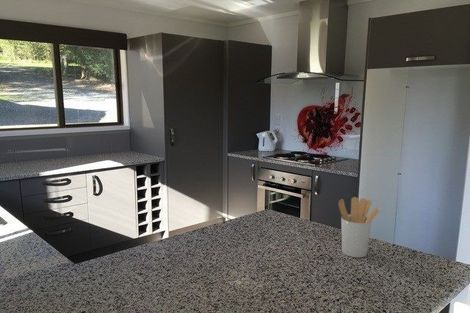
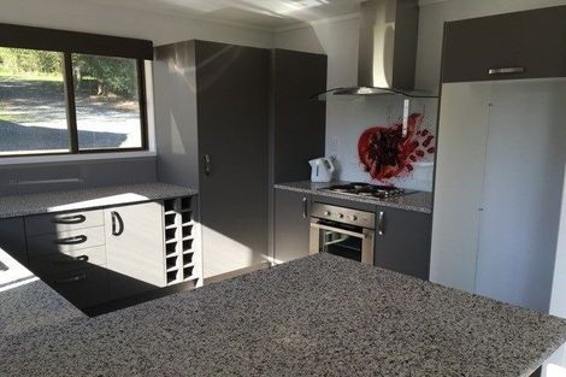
- utensil holder [337,196,379,259]
